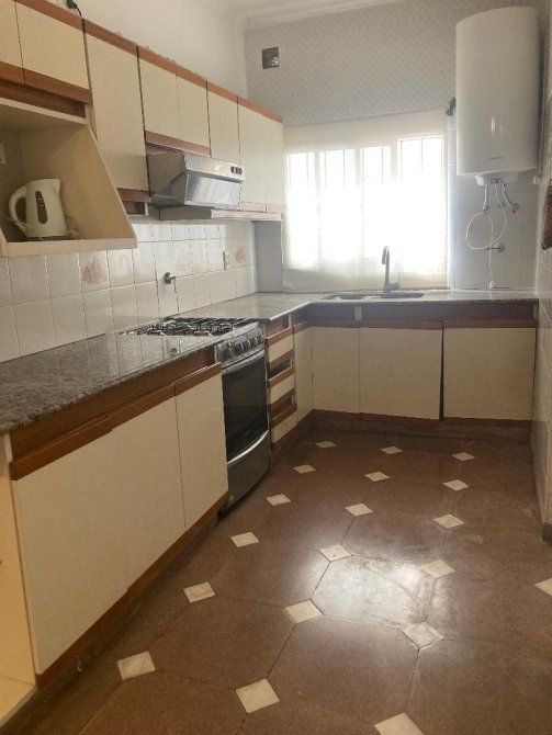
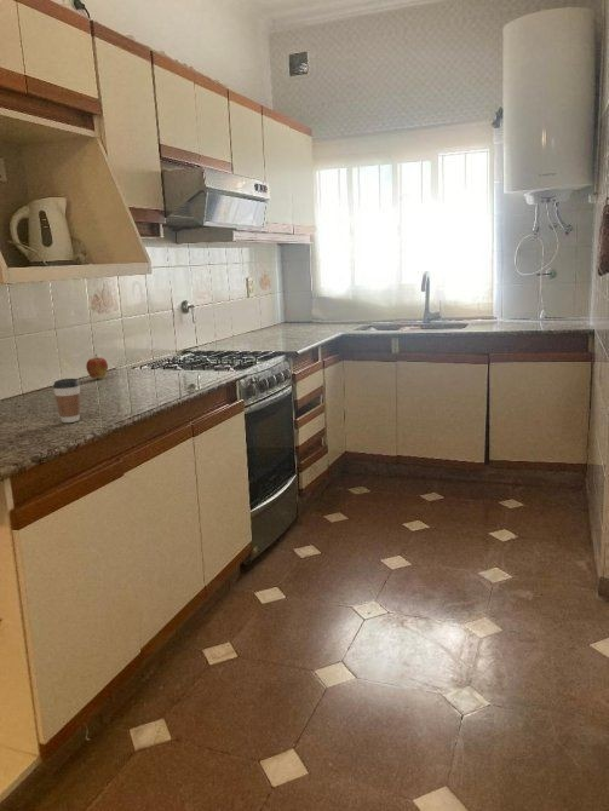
+ apple [85,353,109,380]
+ coffee cup [52,378,81,424]
